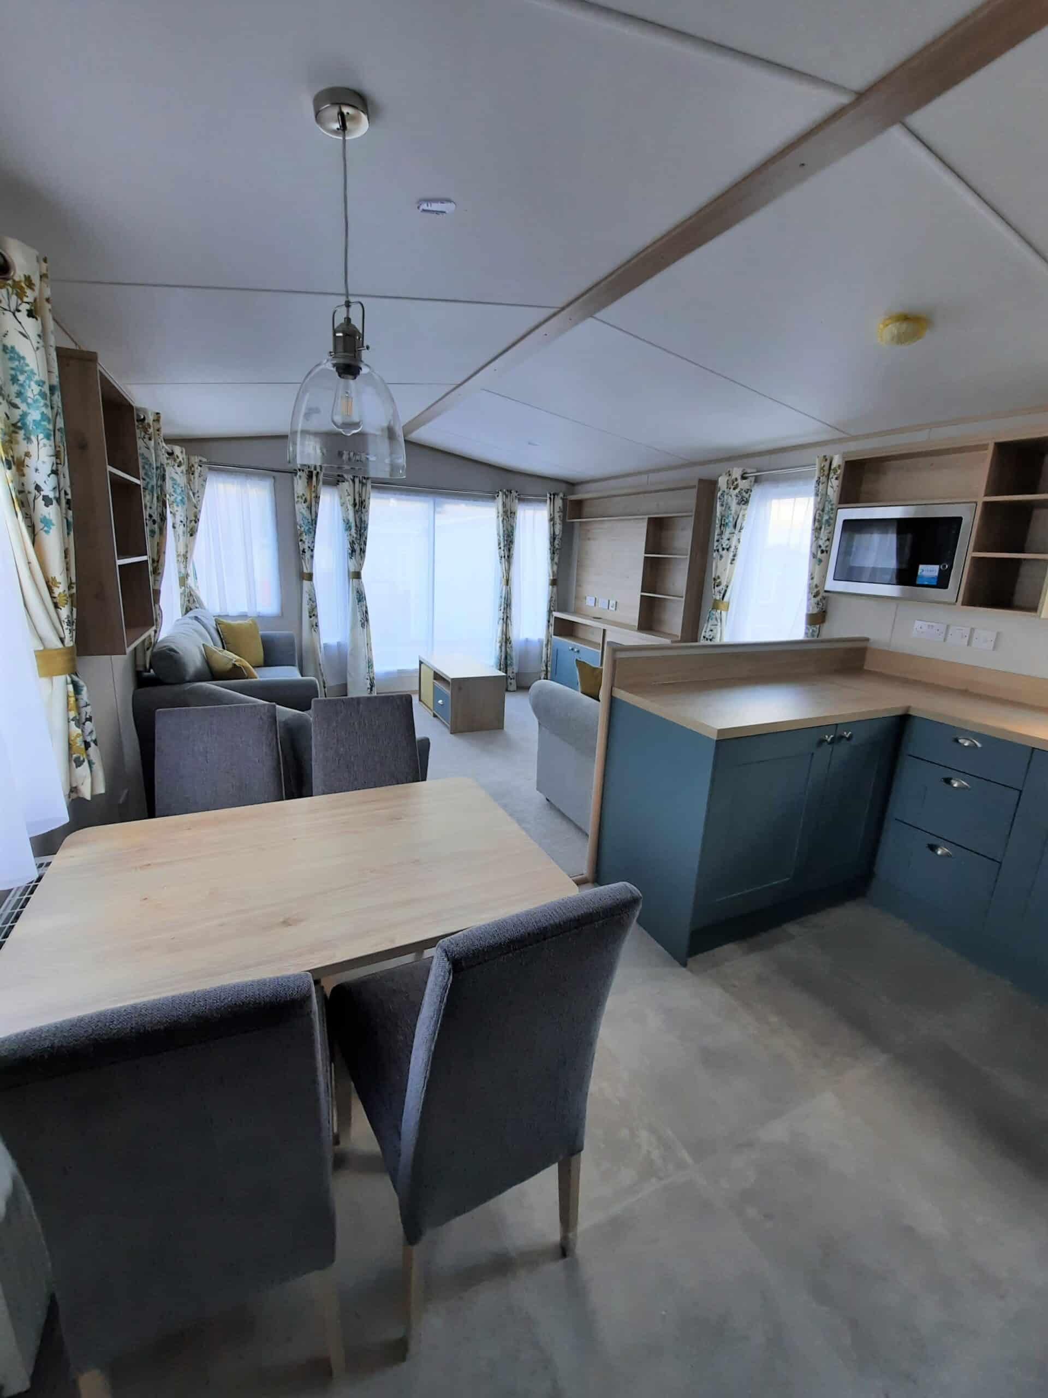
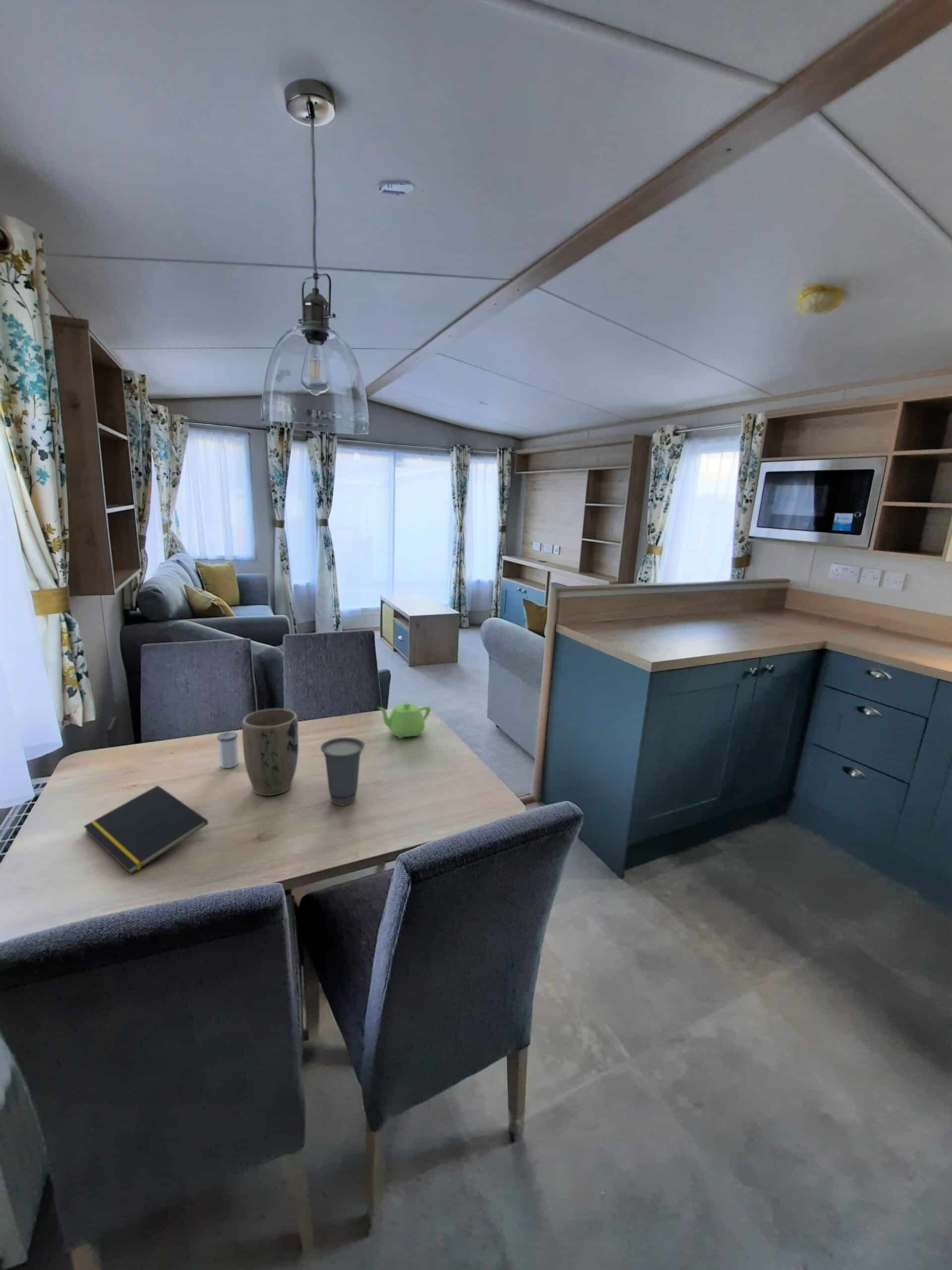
+ notepad [83,785,209,875]
+ salt shaker [217,731,239,768]
+ teapot [377,702,431,739]
+ cup [320,737,365,806]
+ plant pot [242,708,299,796]
